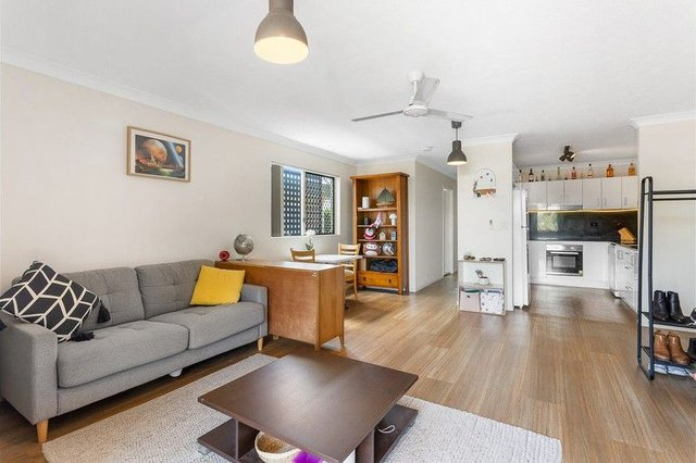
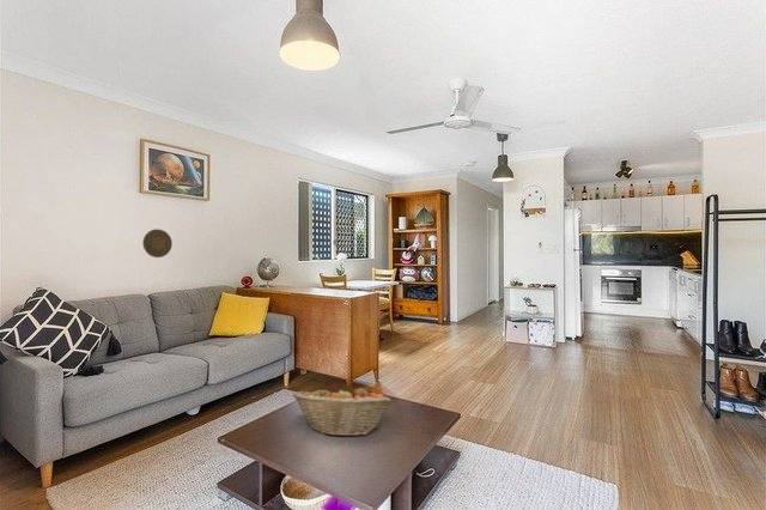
+ fruit basket [291,383,393,437]
+ decorative plate [141,227,174,259]
